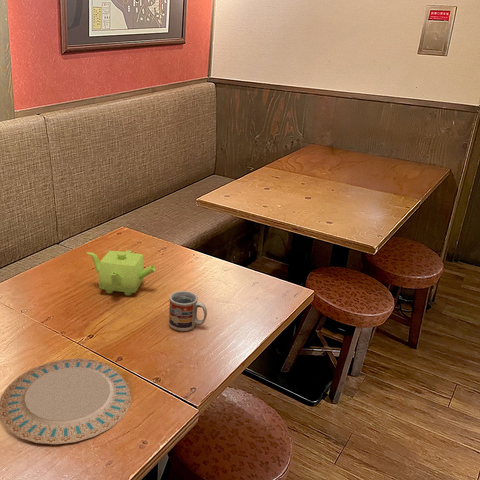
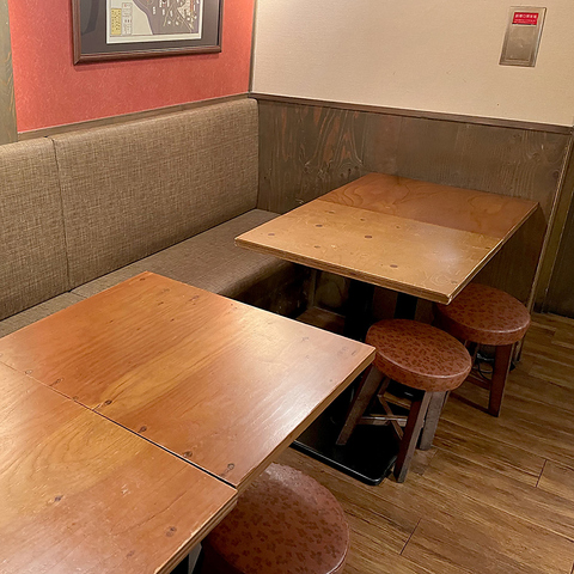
- cup [168,290,208,332]
- chinaware [0,357,132,445]
- teapot [86,249,156,297]
